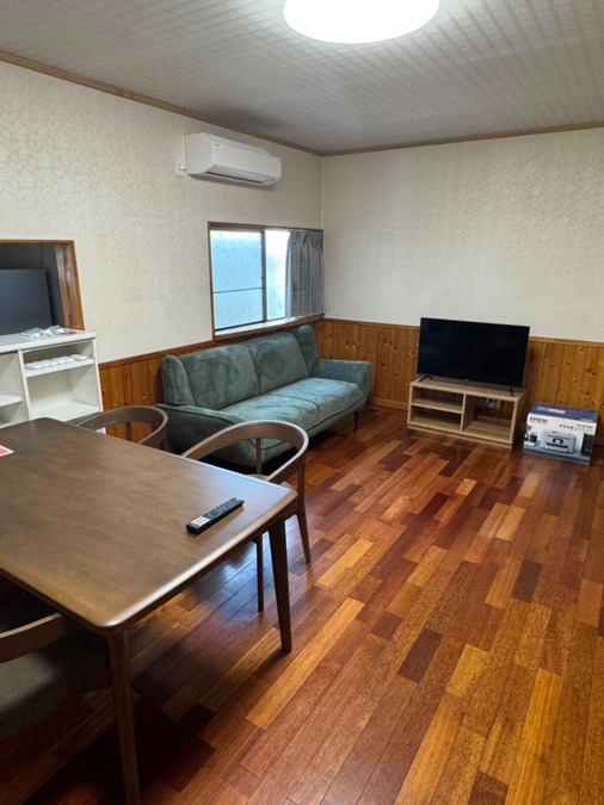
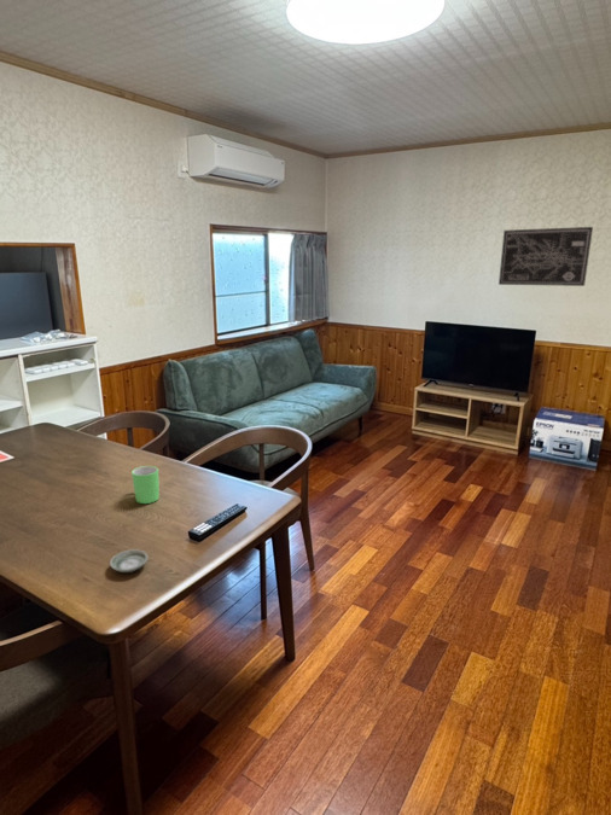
+ saucer [109,548,149,574]
+ mug [130,465,161,505]
+ wall art [497,226,594,287]
